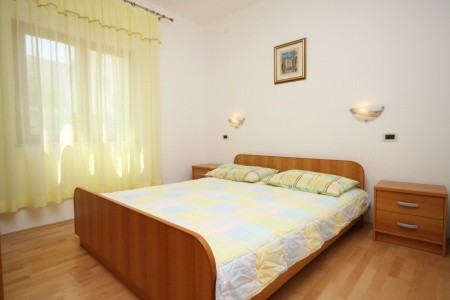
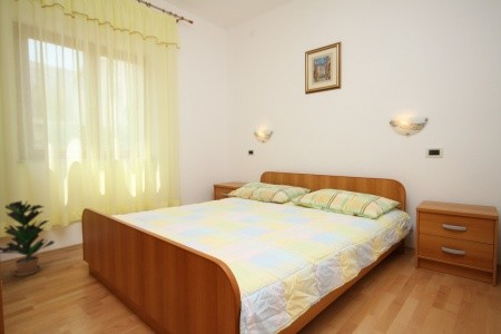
+ potted plant [0,199,56,277]
